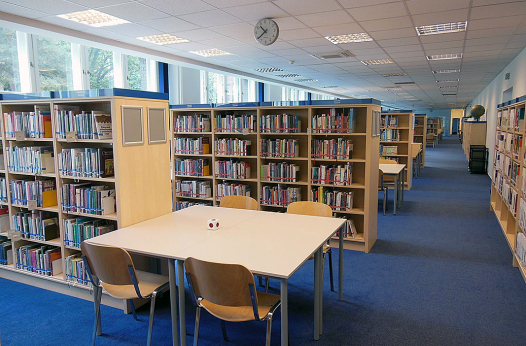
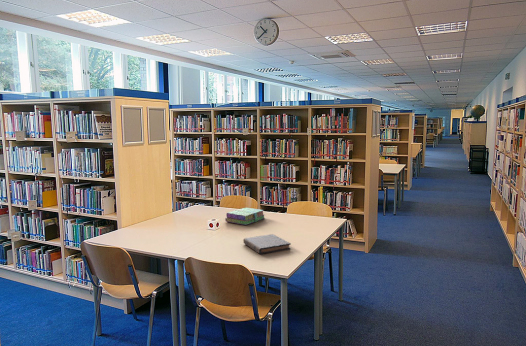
+ stack of books [224,207,265,226]
+ book [242,233,292,255]
